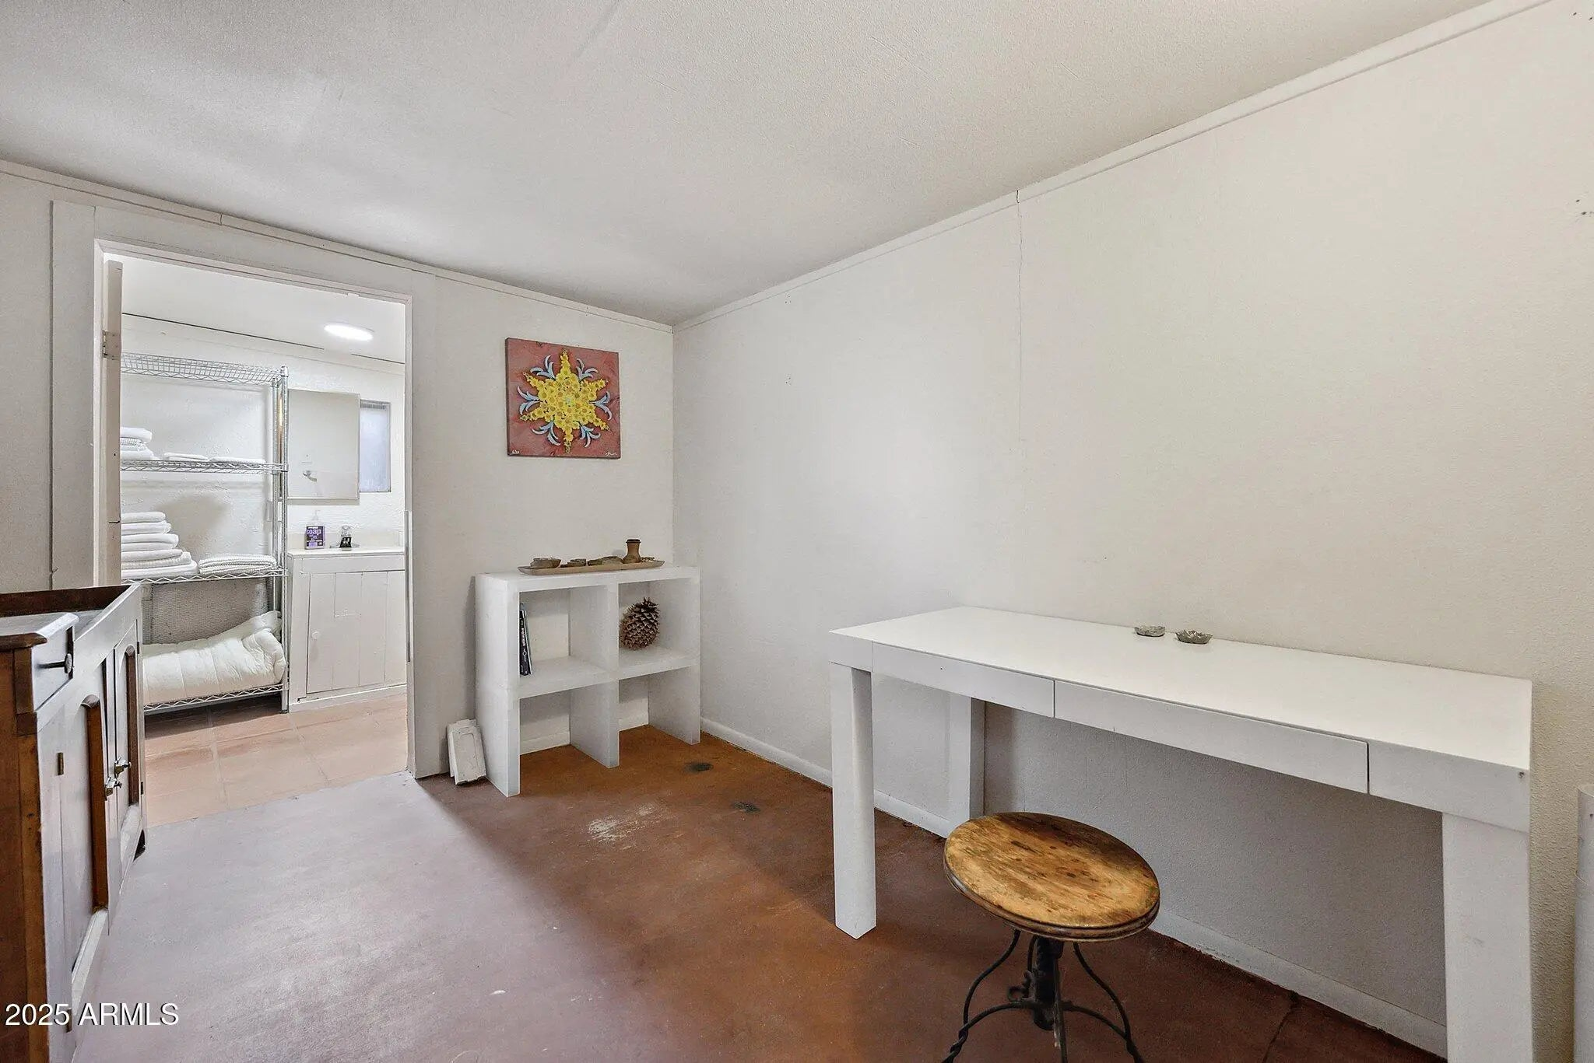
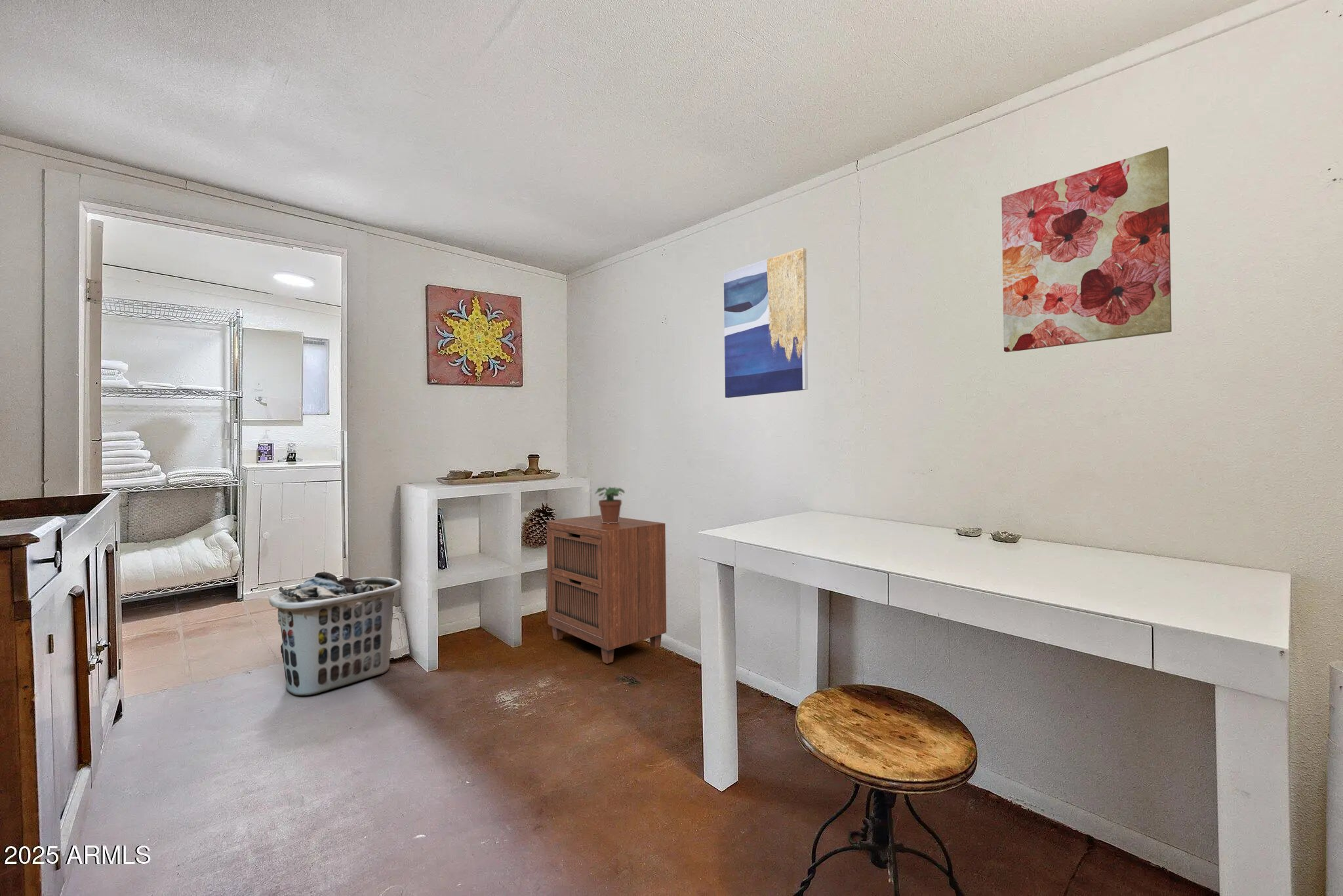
+ clothes hamper [268,572,402,696]
+ wall art [1001,146,1173,353]
+ potted plant [594,486,626,524]
+ wall art [723,247,809,399]
+ cabinet [546,515,667,664]
